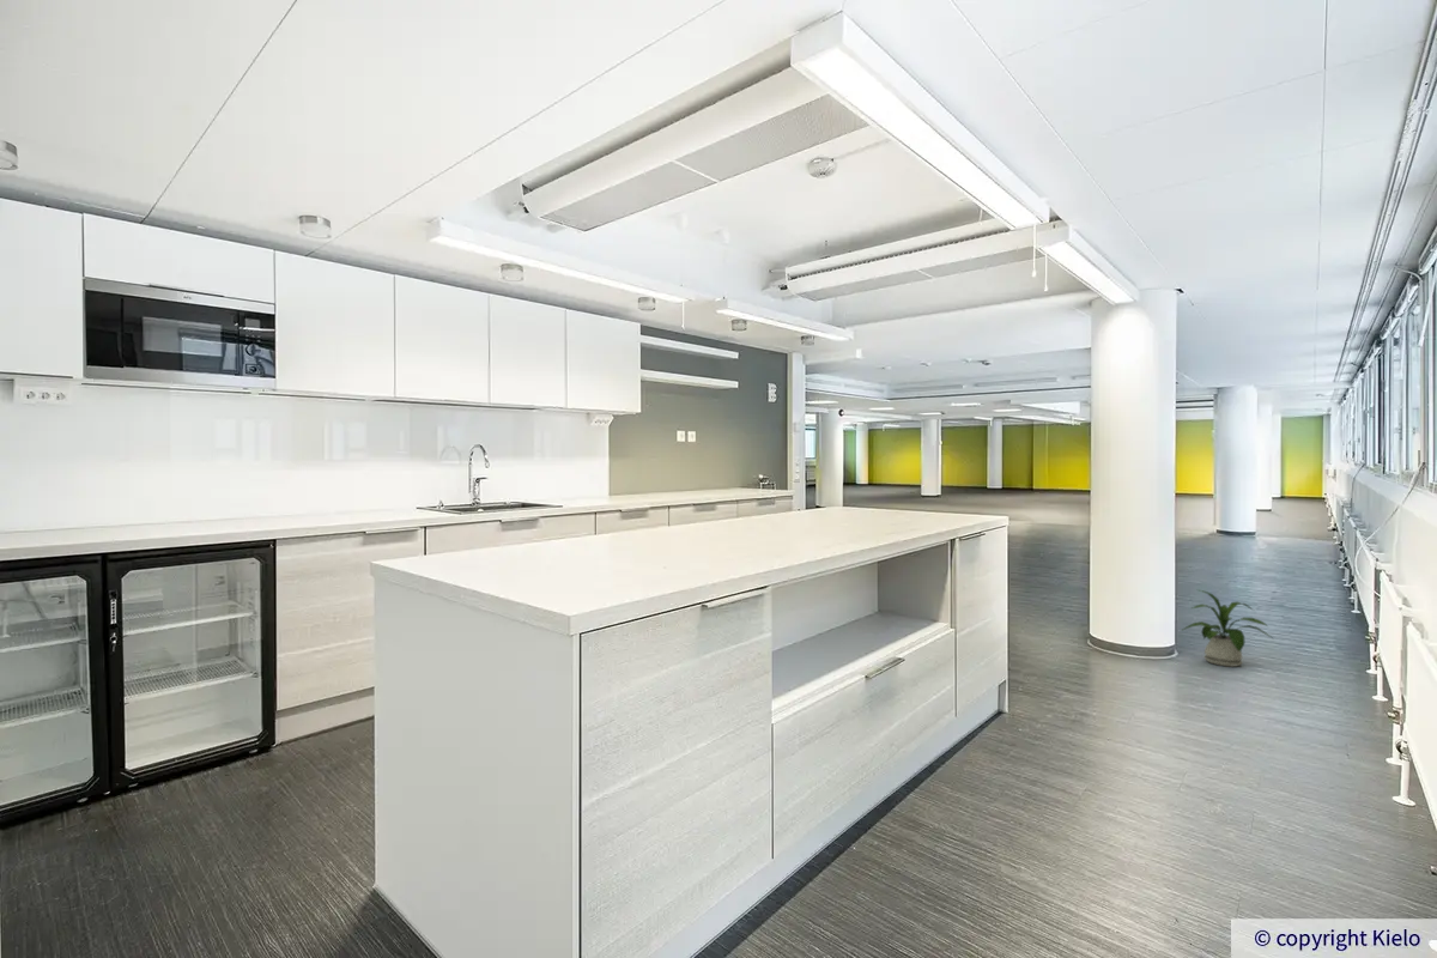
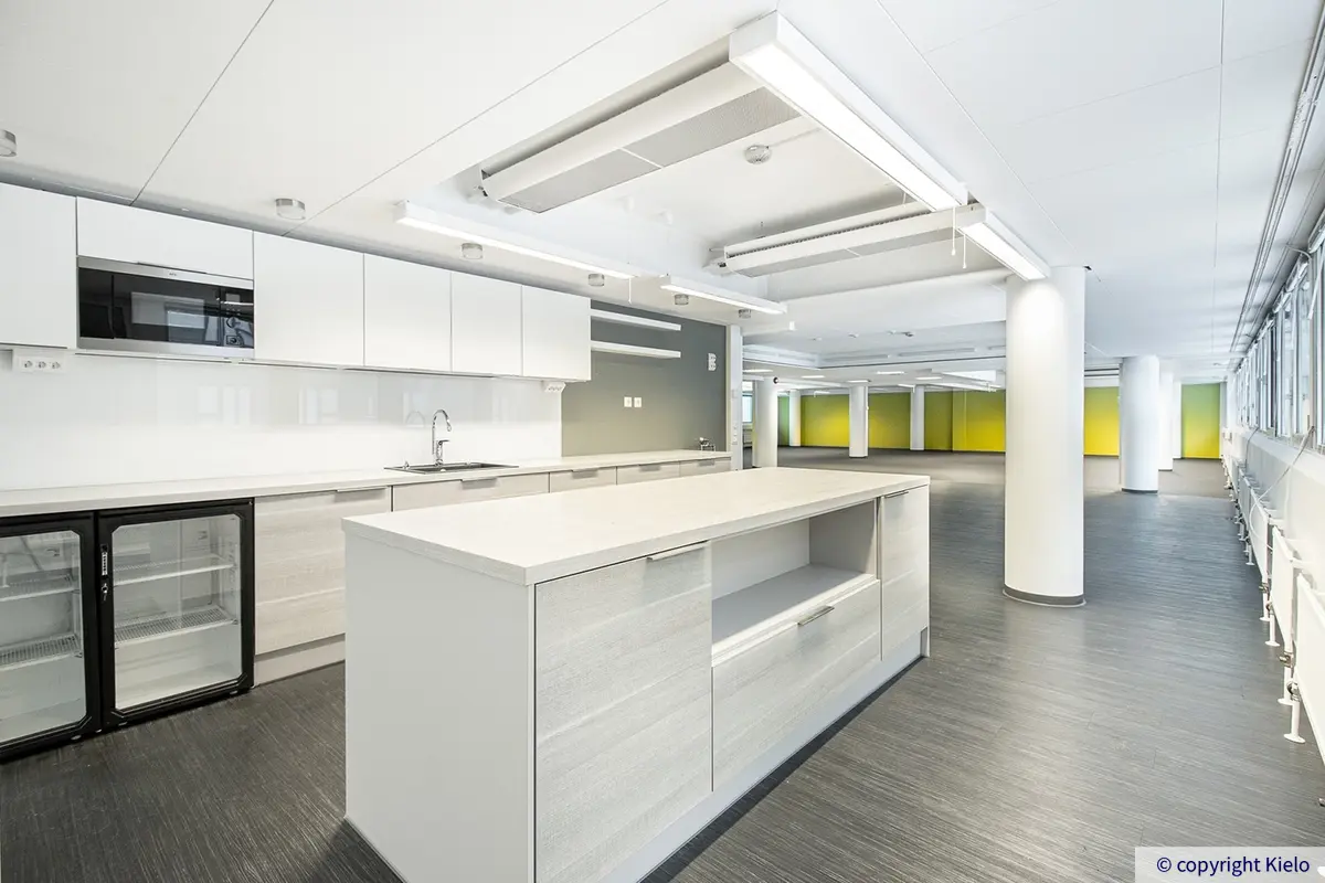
- house plant [1180,588,1273,668]
